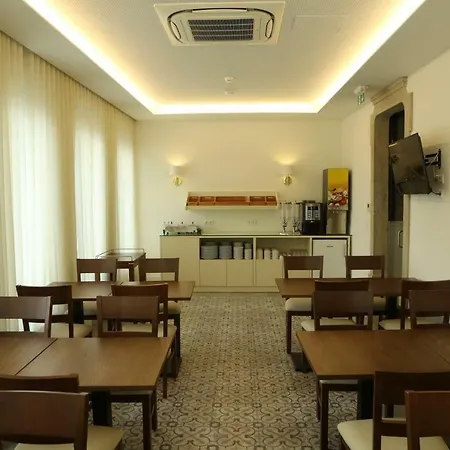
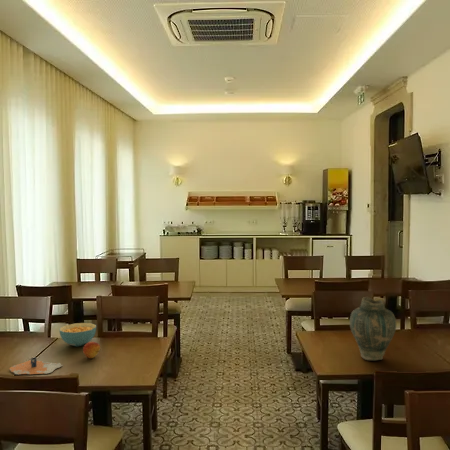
+ cereal bowl [58,322,97,347]
+ cup [8,357,64,375]
+ fruit [82,341,101,359]
+ vase [349,296,397,361]
